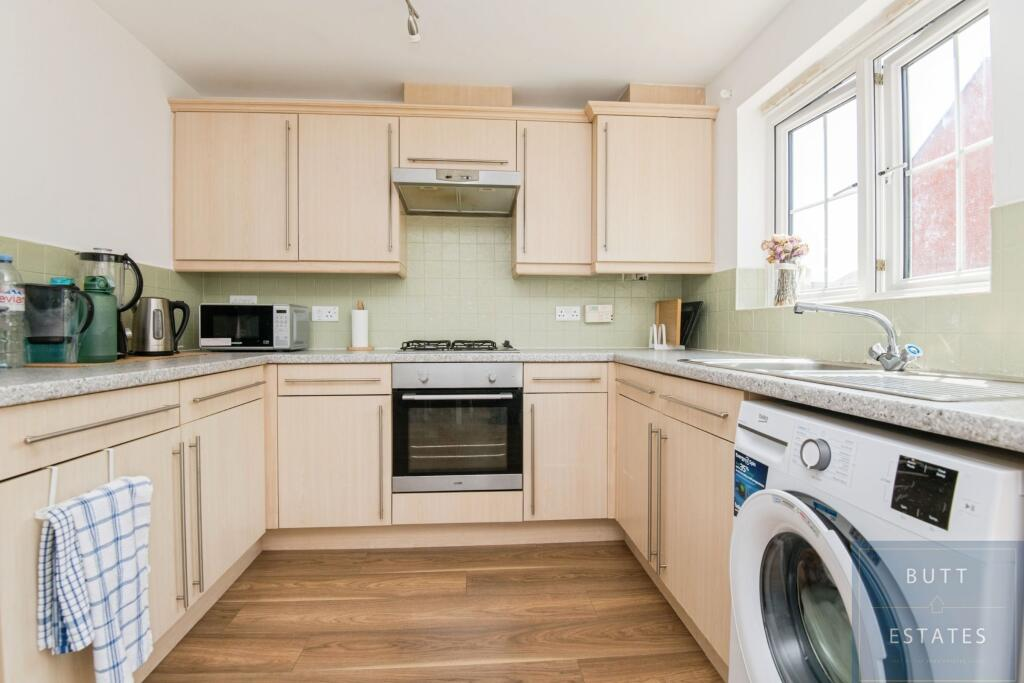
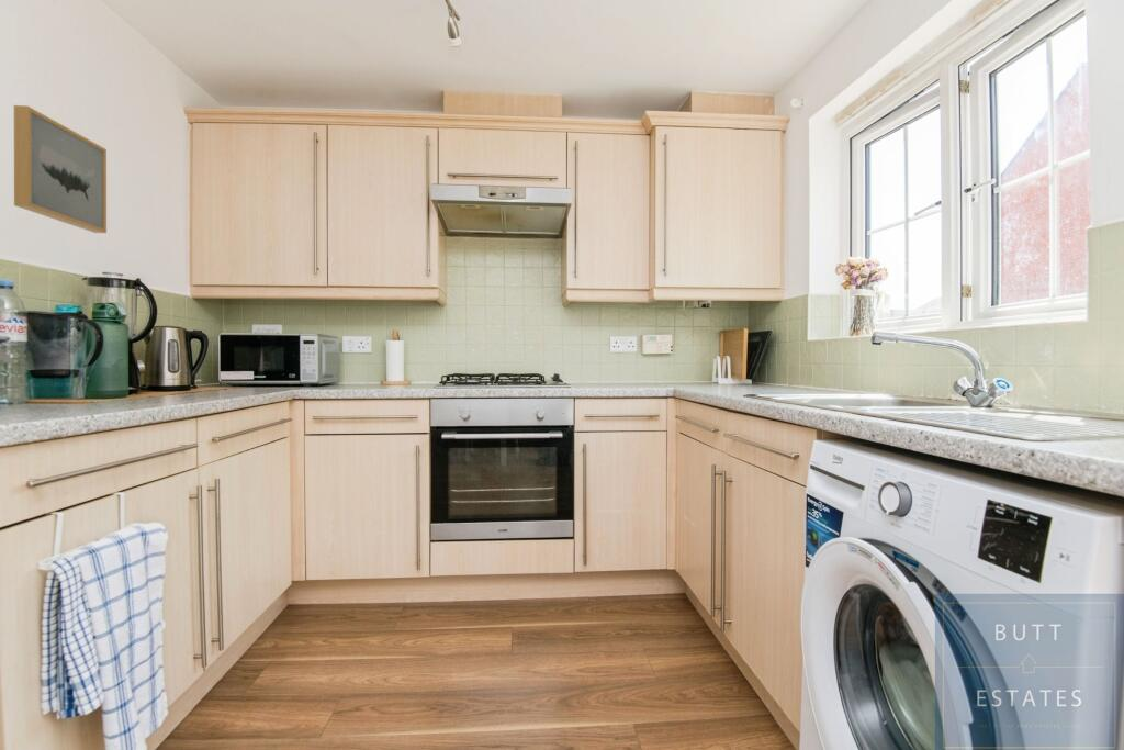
+ wall art [13,104,108,234]
